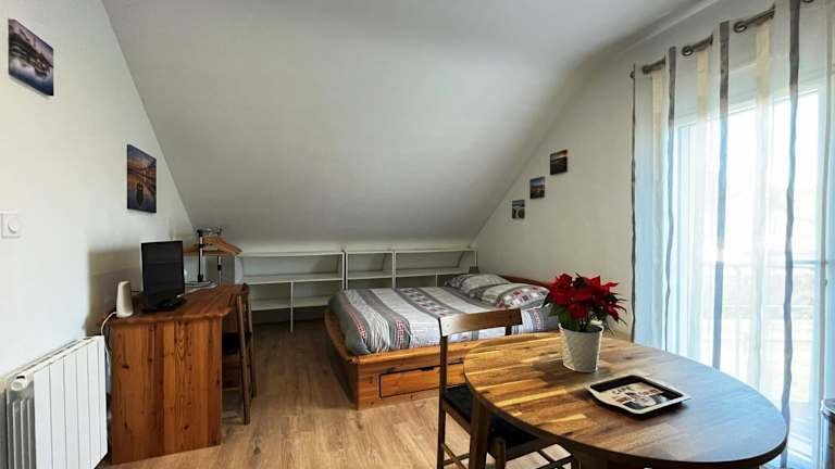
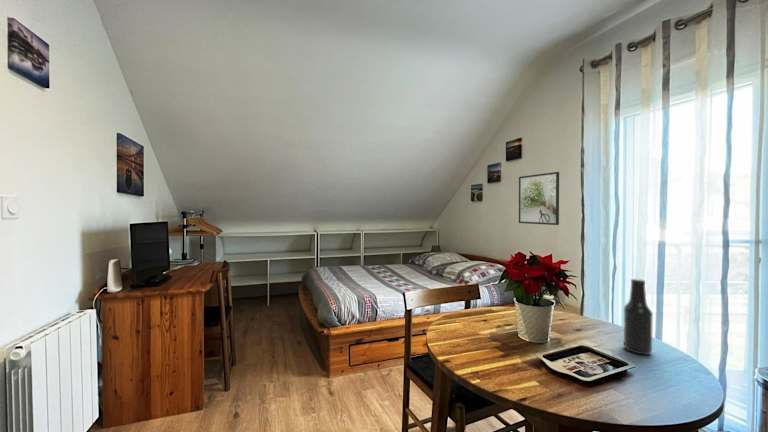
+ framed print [518,171,560,226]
+ beer bottle [623,277,654,356]
